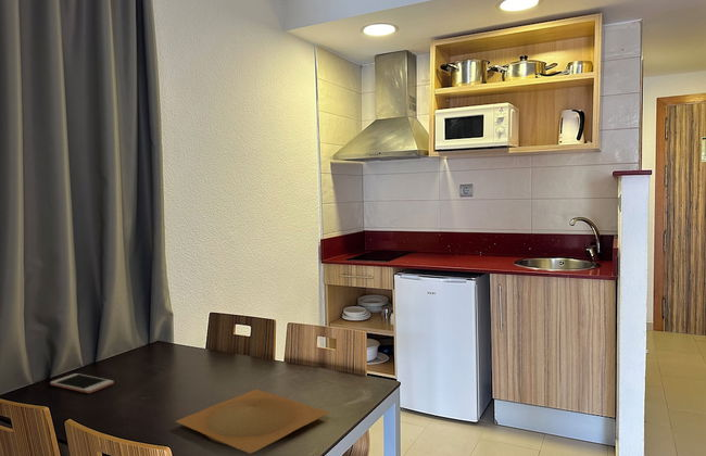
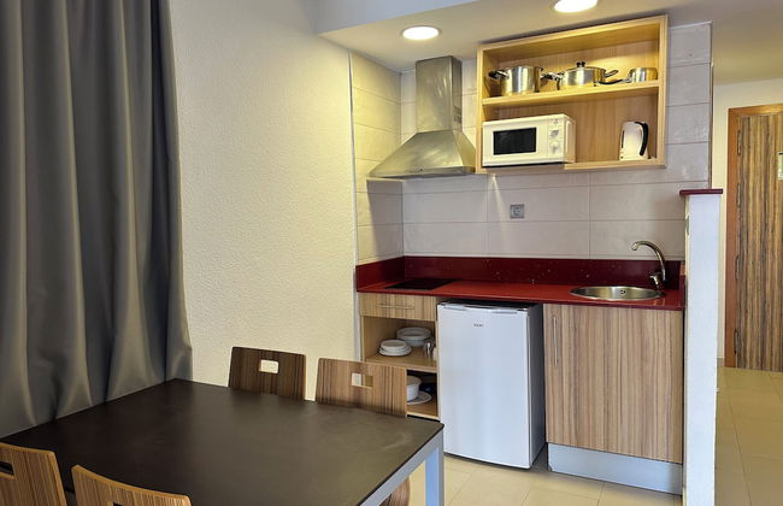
- plate [175,388,330,455]
- cell phone [49,372,115,394]
